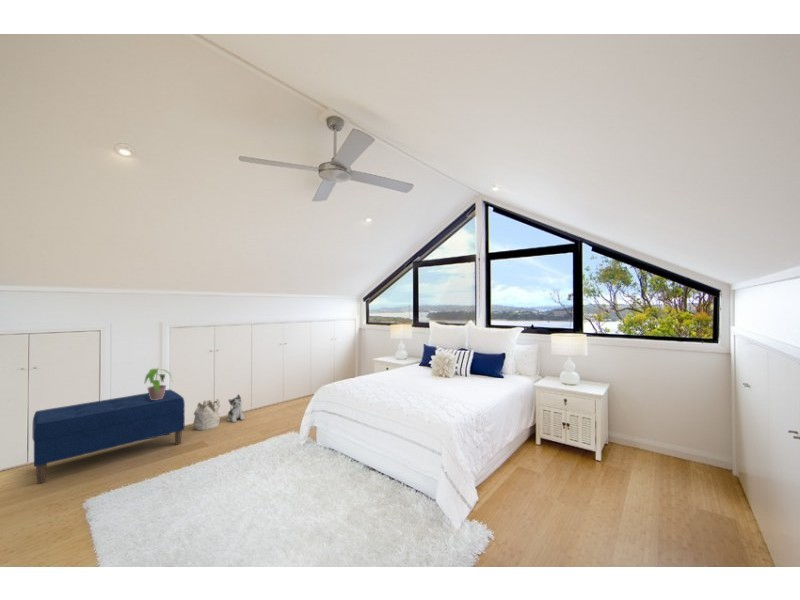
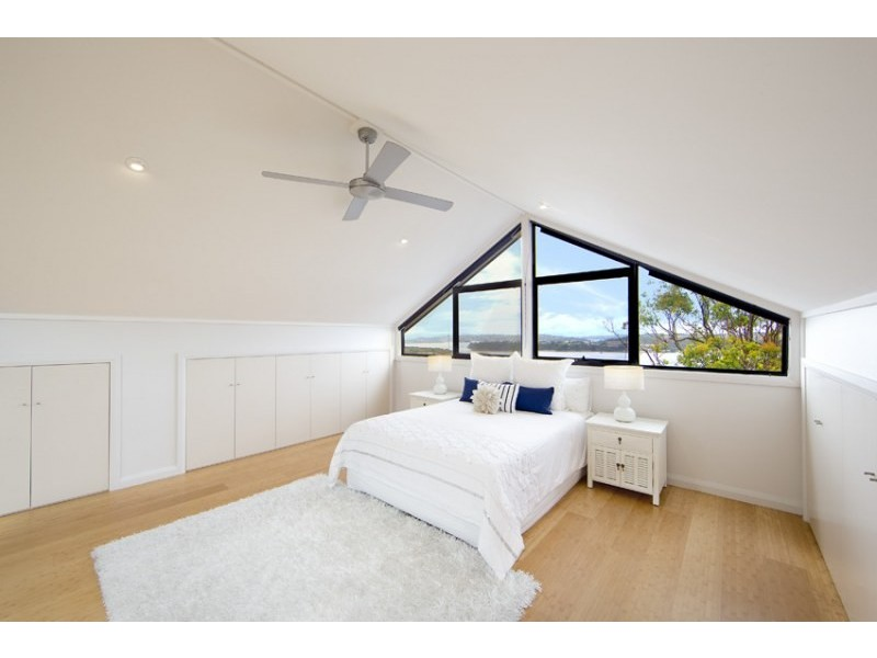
- plush toy [226,393,246,423]
- mineral sample [193,398,221,431]
- potted plant [144,367,173,400]
- bench [32,389,186,485]
